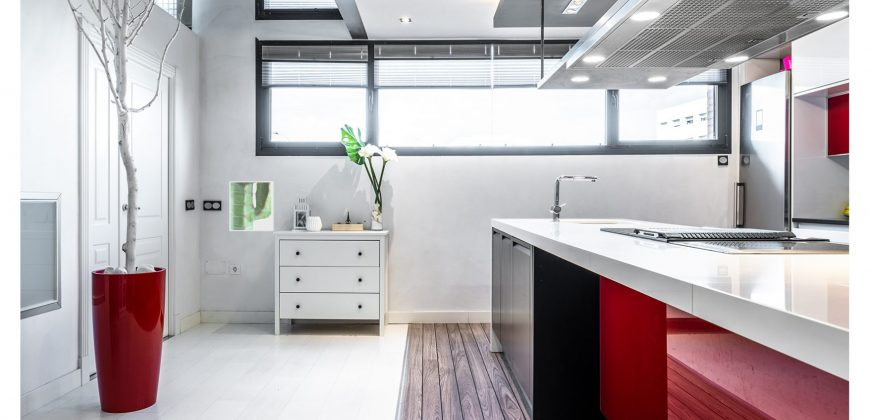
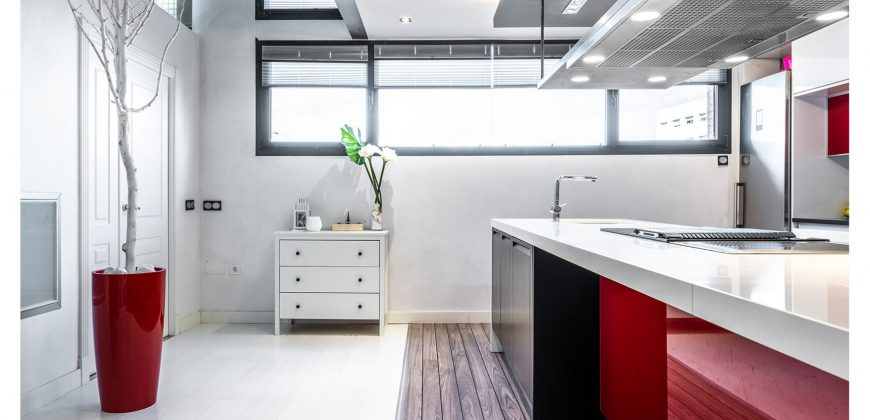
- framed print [229,180,275,232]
